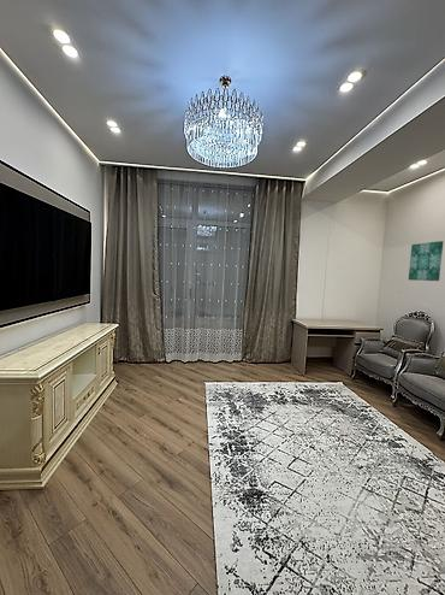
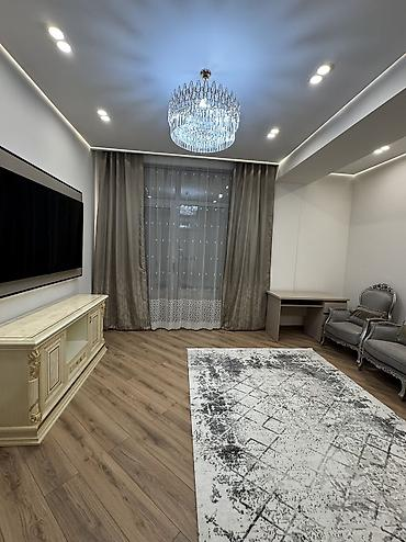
- wall art [408,240,445,282]
